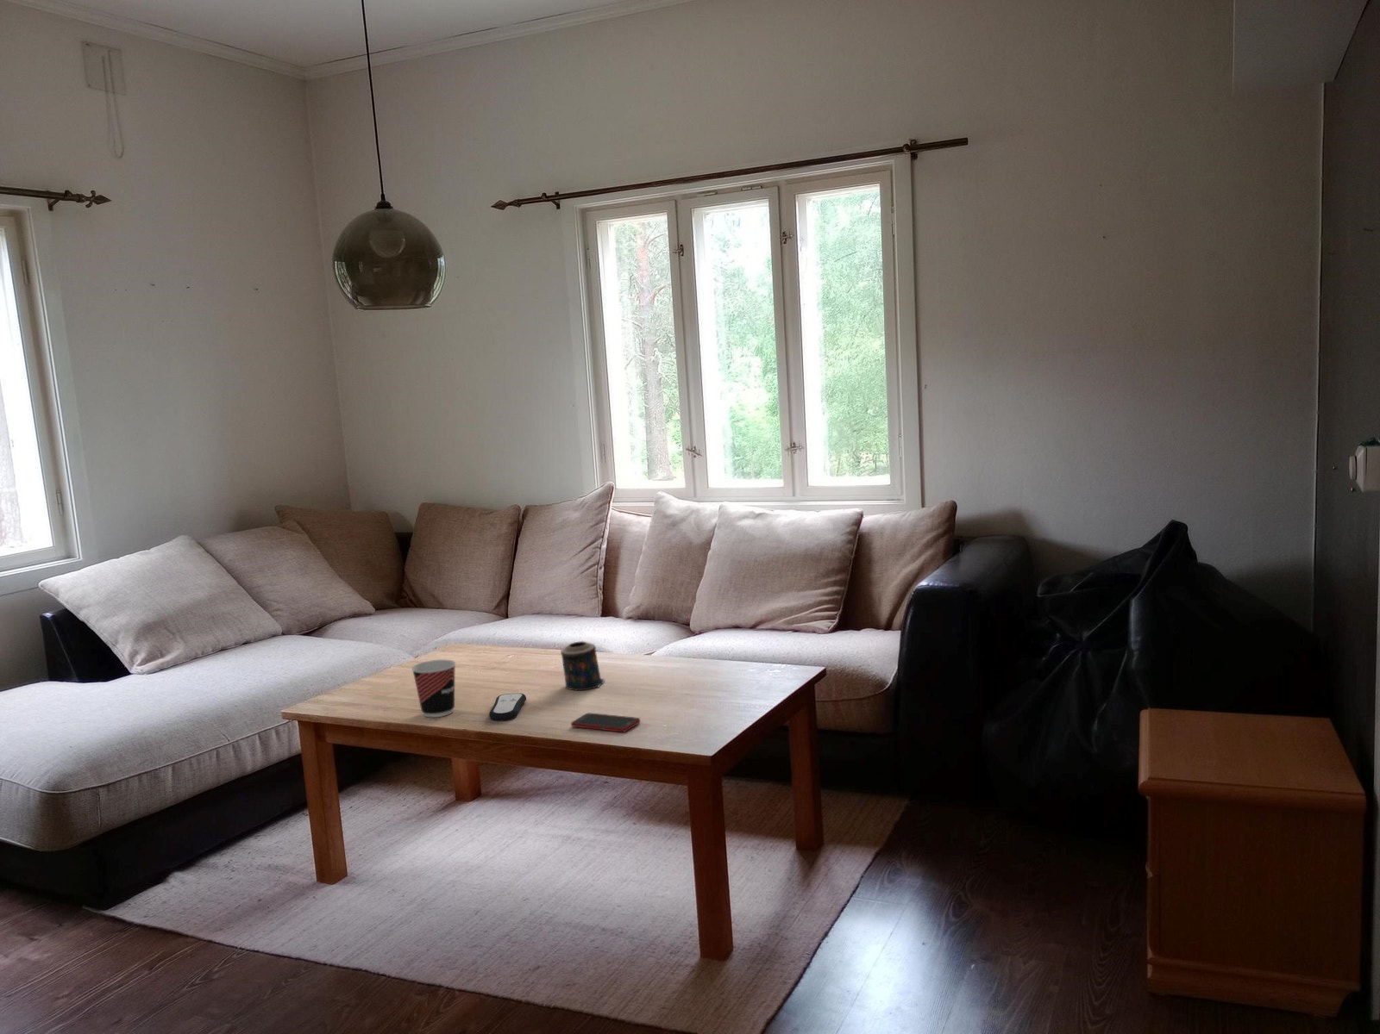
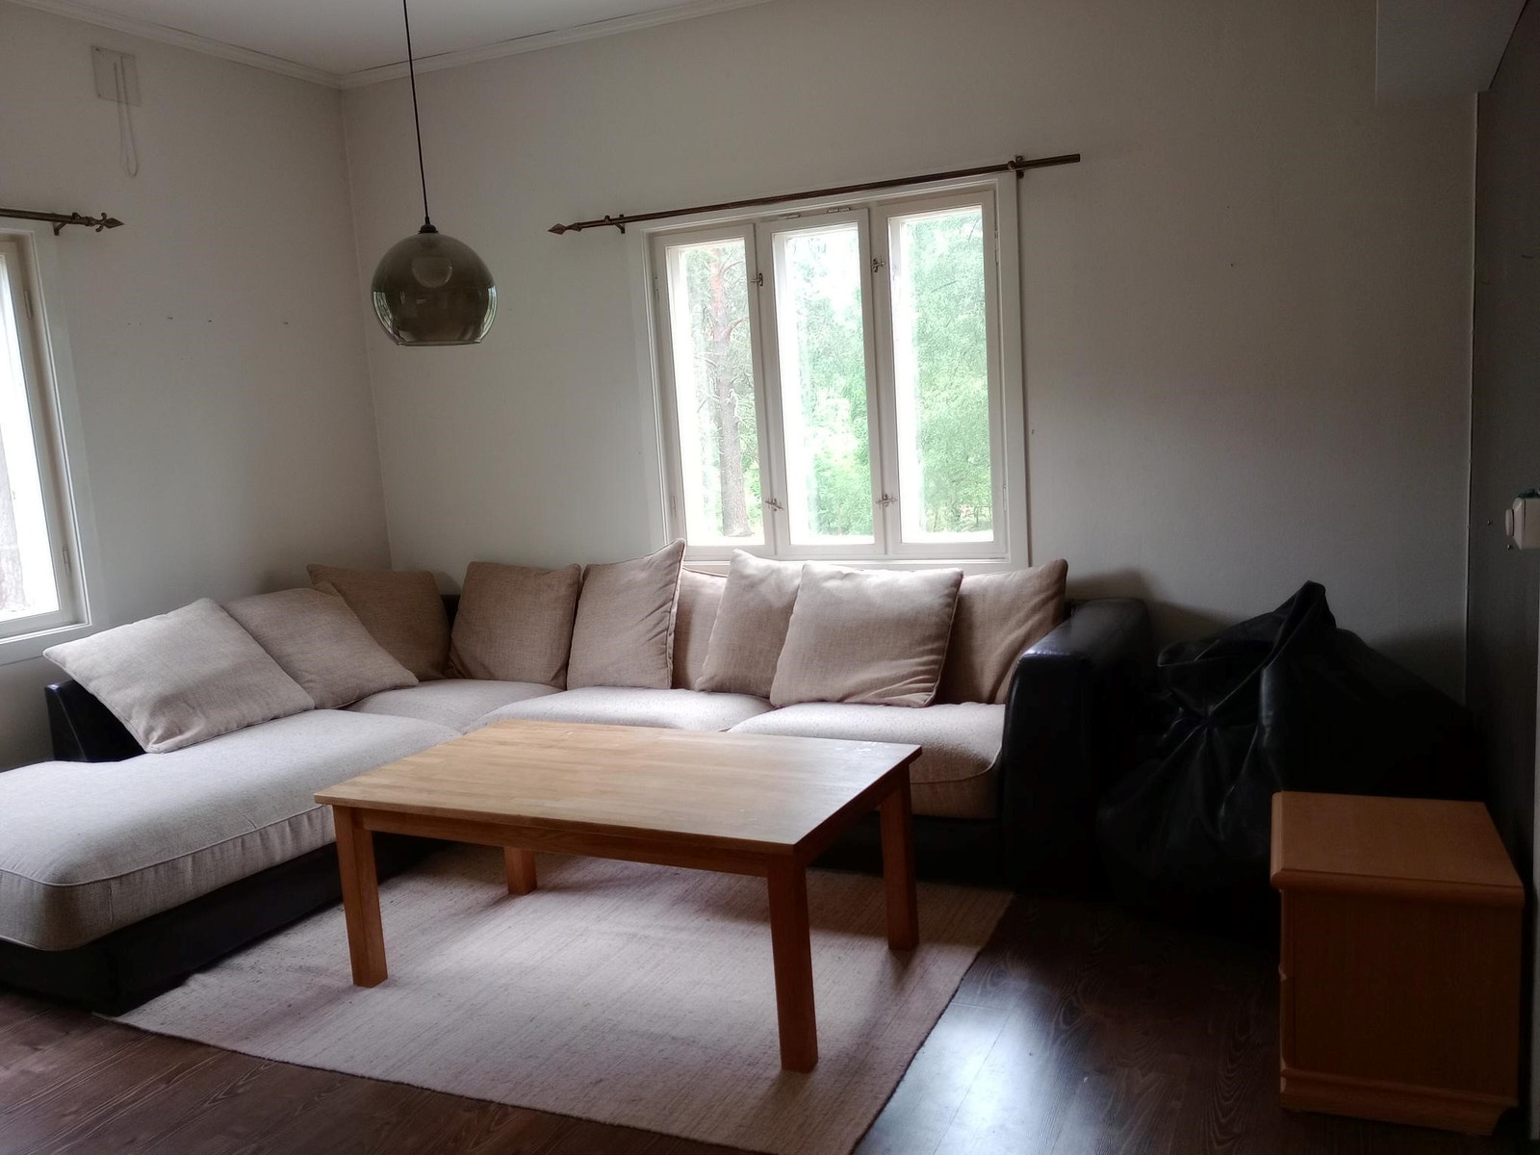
- cell phone [570,713,641,732]
- cup [411,659,457,719]
- candle [560,640,605,691]
- remote control [488,692,527,722]
